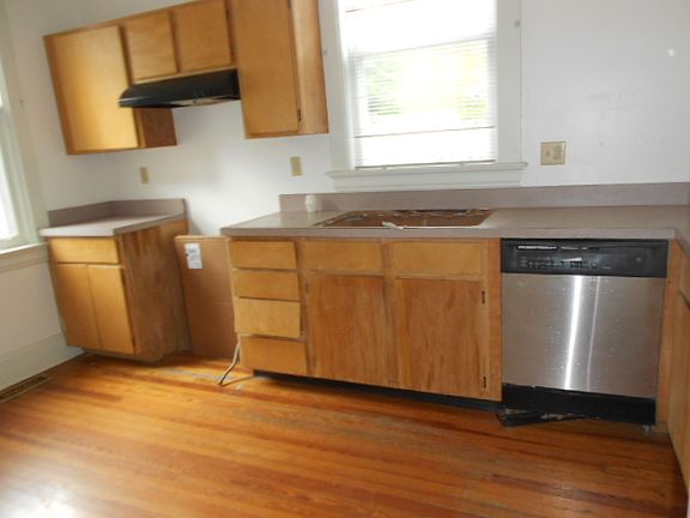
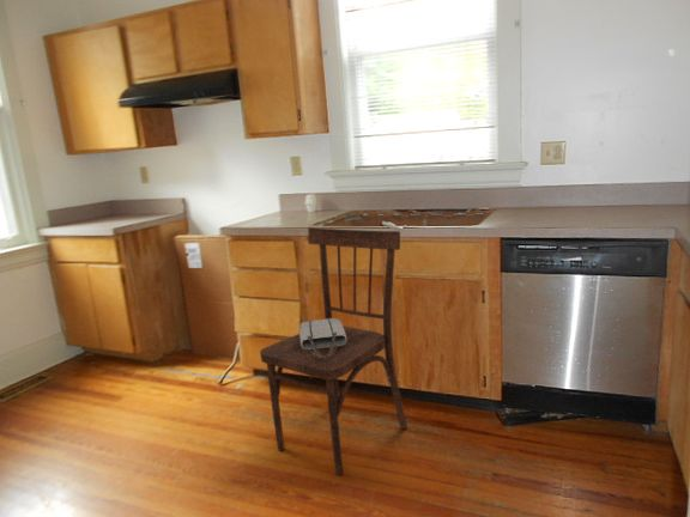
+ tote bag [298,317,346,358]
+ dining chair [259,226,408,476]
